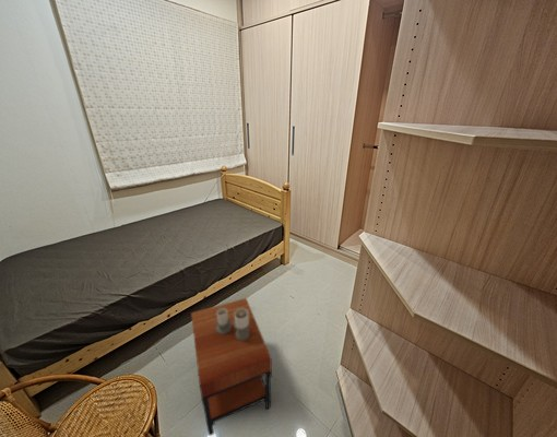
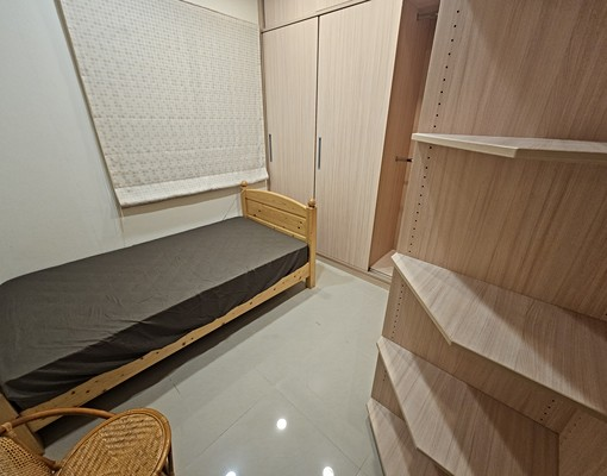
- side table [190,297,273,437]
